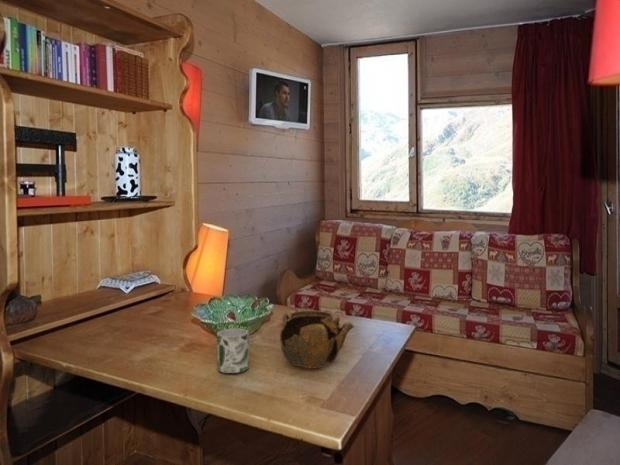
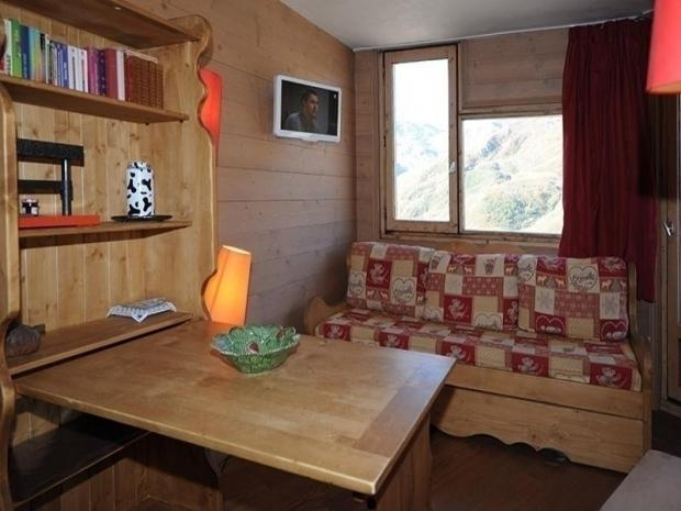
- teapot [279,310,356,370]
- mug [216,327,251,374]
